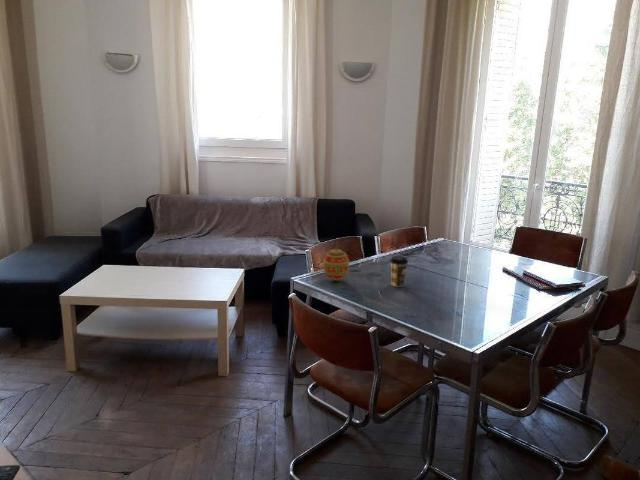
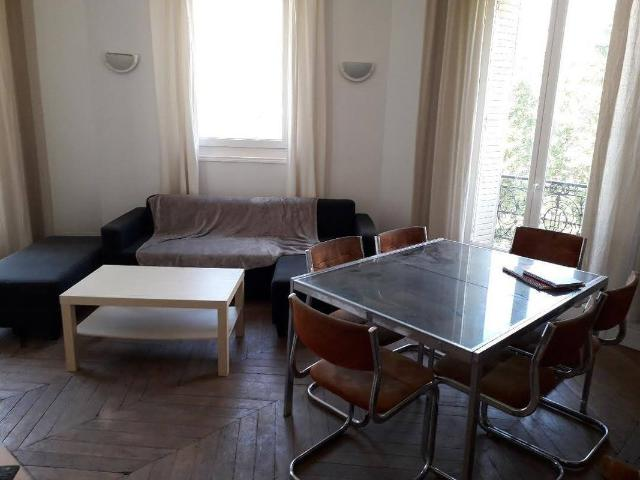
- coffee cup [389,255,409,288]
- decorative egg [322,246,350,282]
